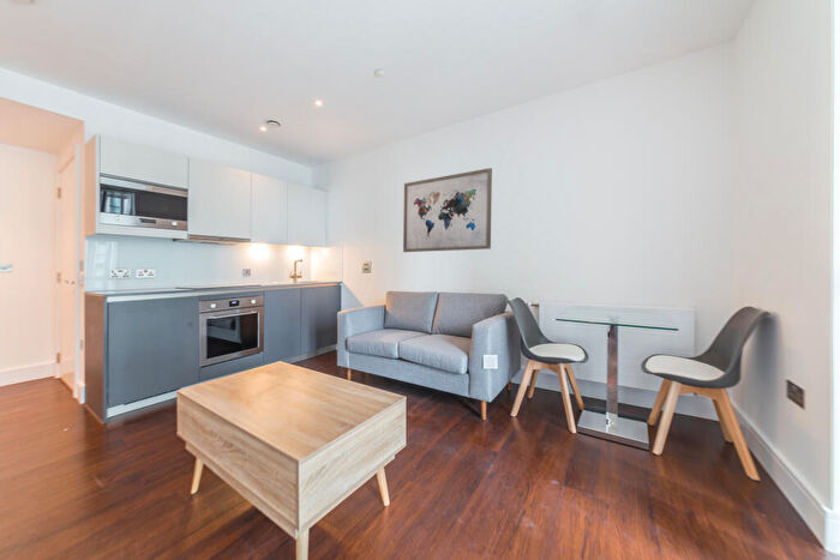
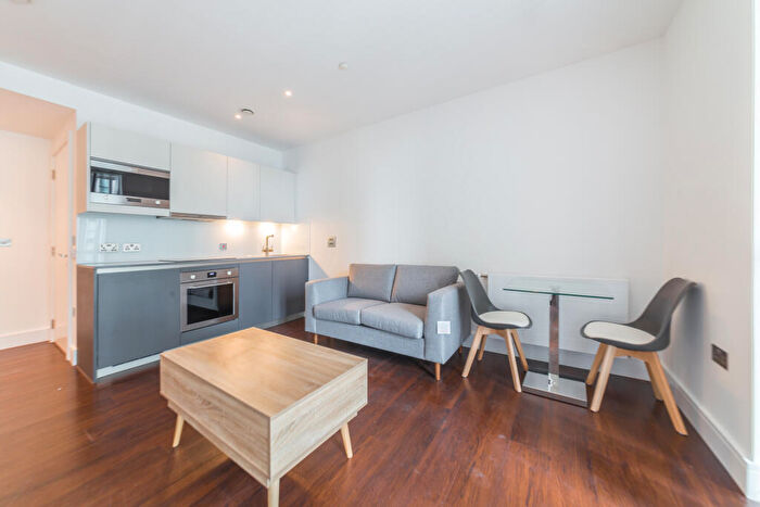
- wall art [402,167,493,253]
